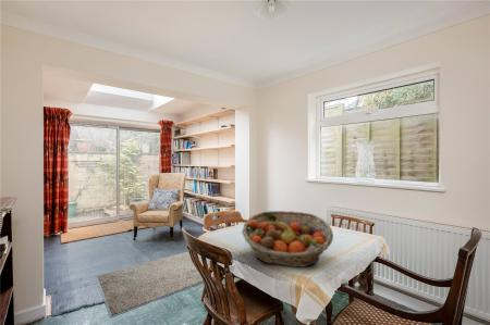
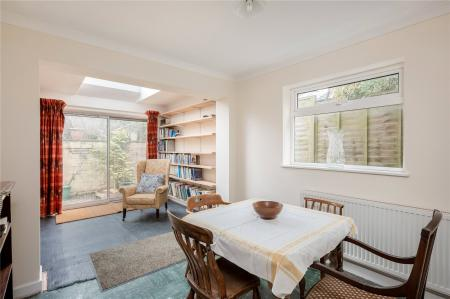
- fruit basket [241,210,334,268]
